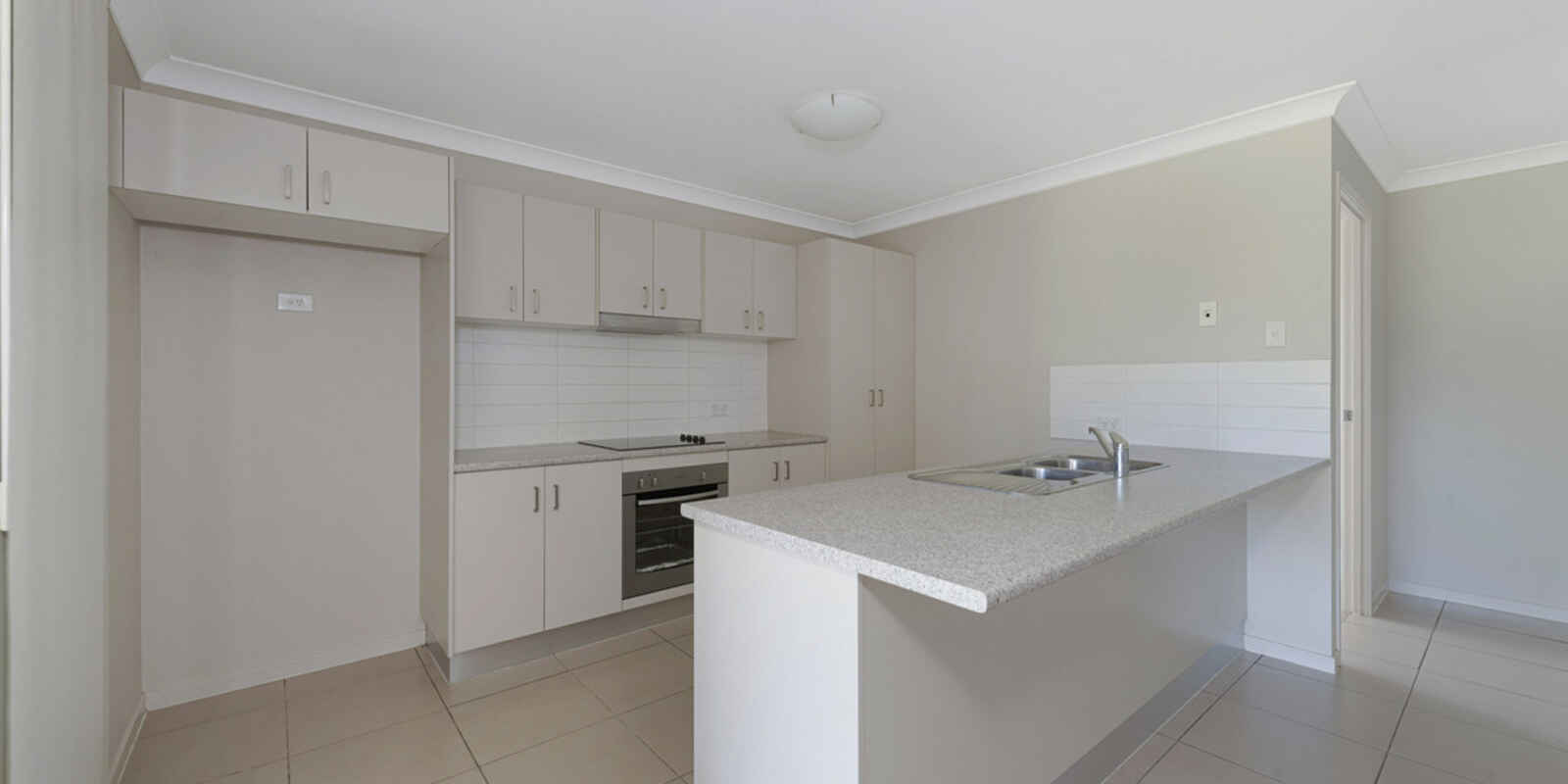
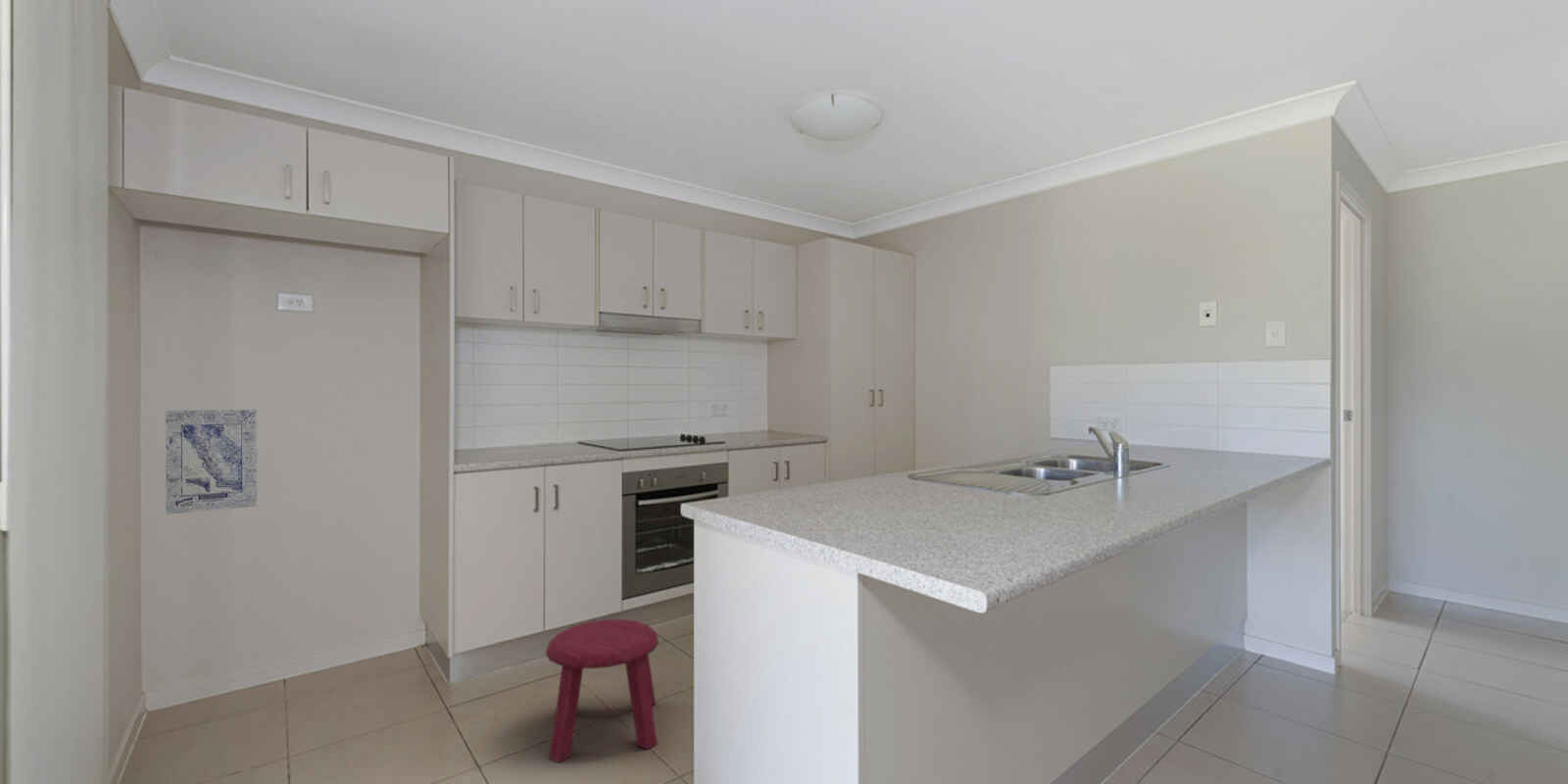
+ wall art [165,408,258,515]
+ stool [545,618,660,764]
